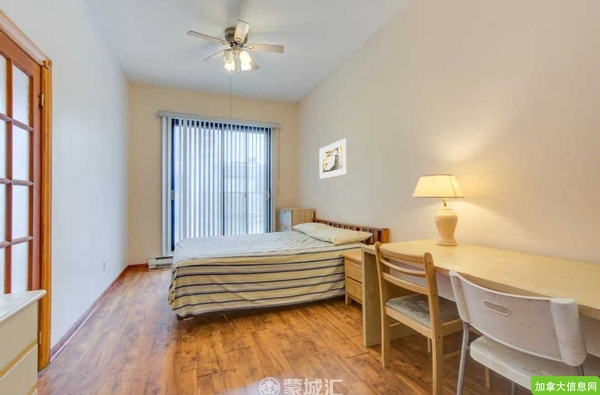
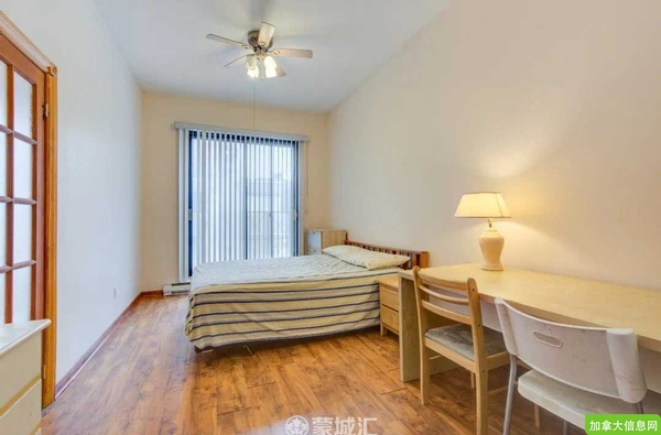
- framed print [318,137,348,180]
